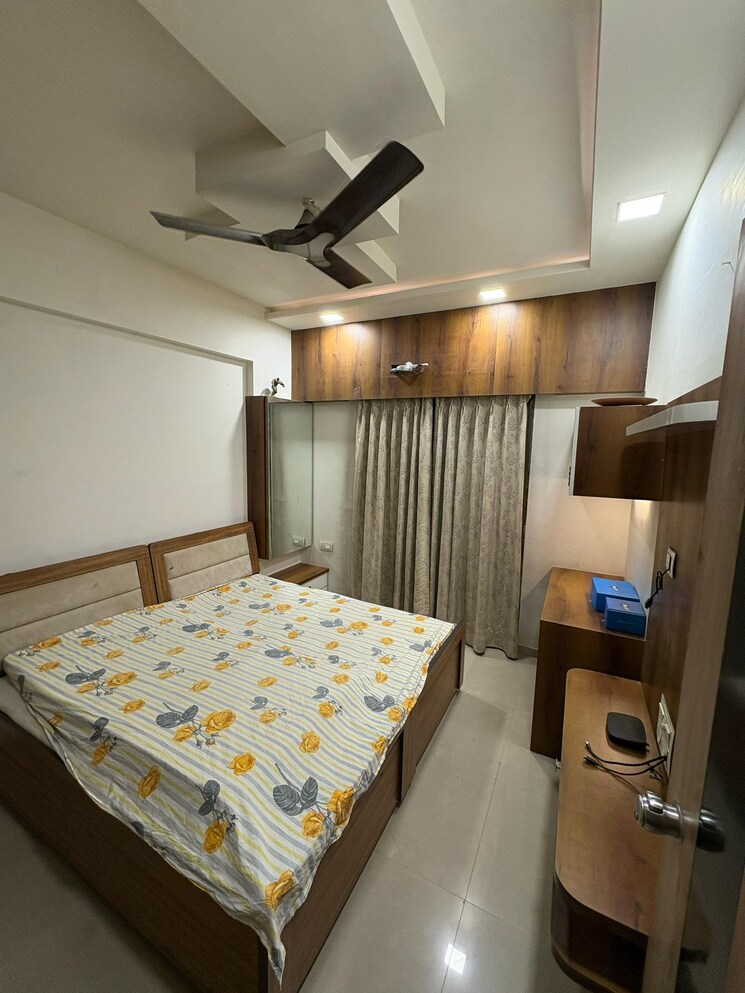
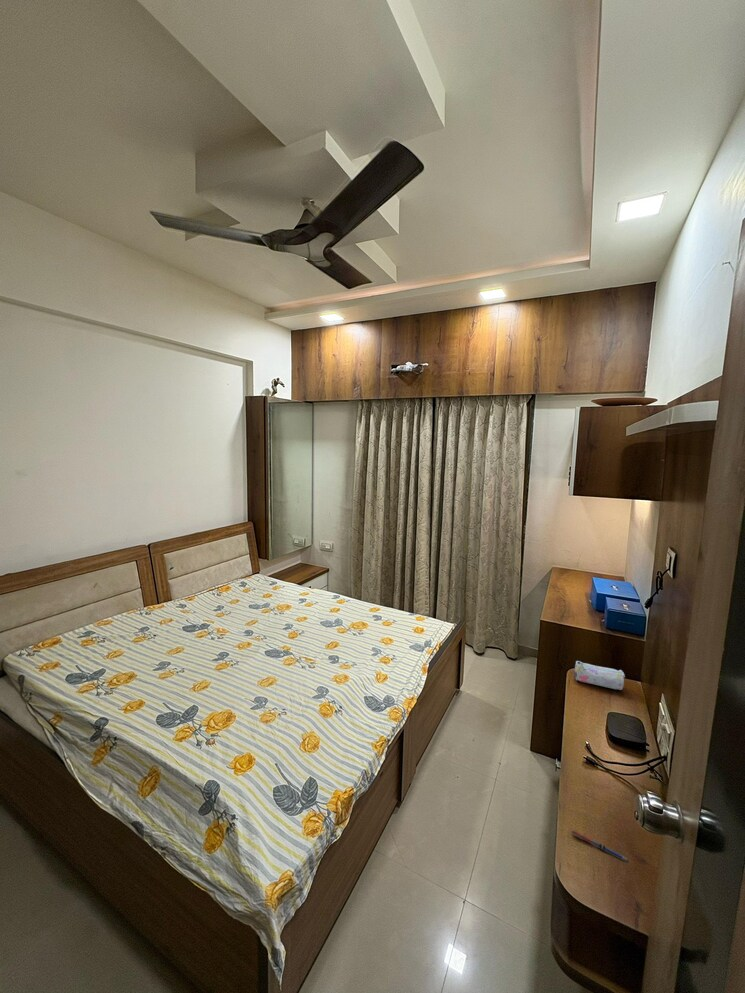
+ pen [571,829,628,863]
+ pencil case [573,660,626,691]
